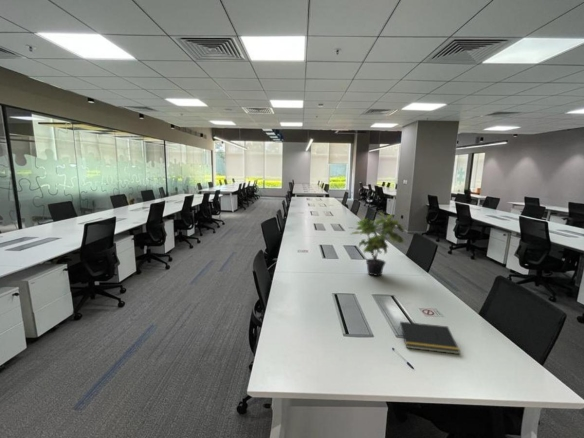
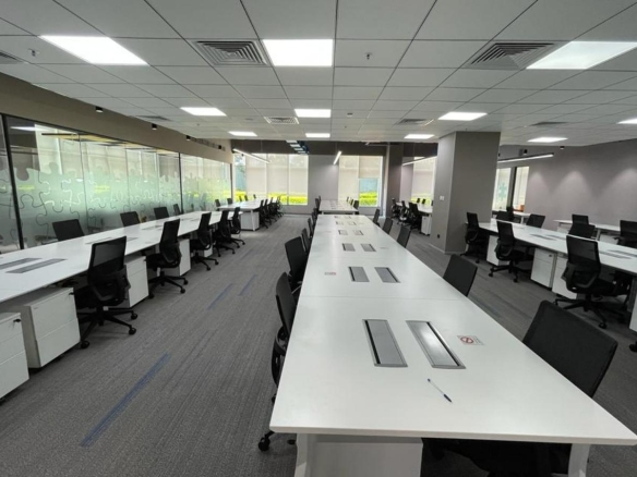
- notepad [397,321,461,355]
- potted plant [350,211,406,277]
